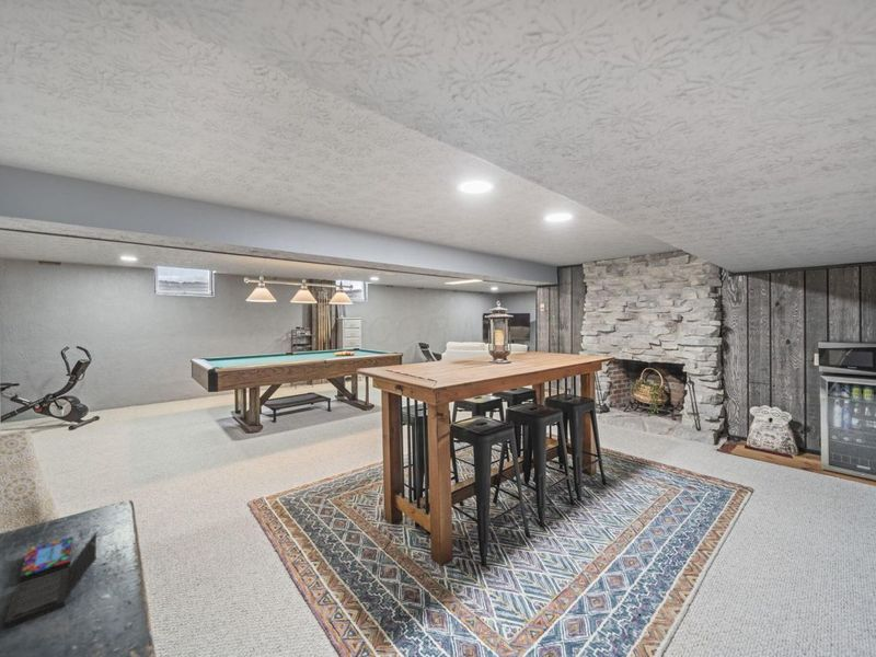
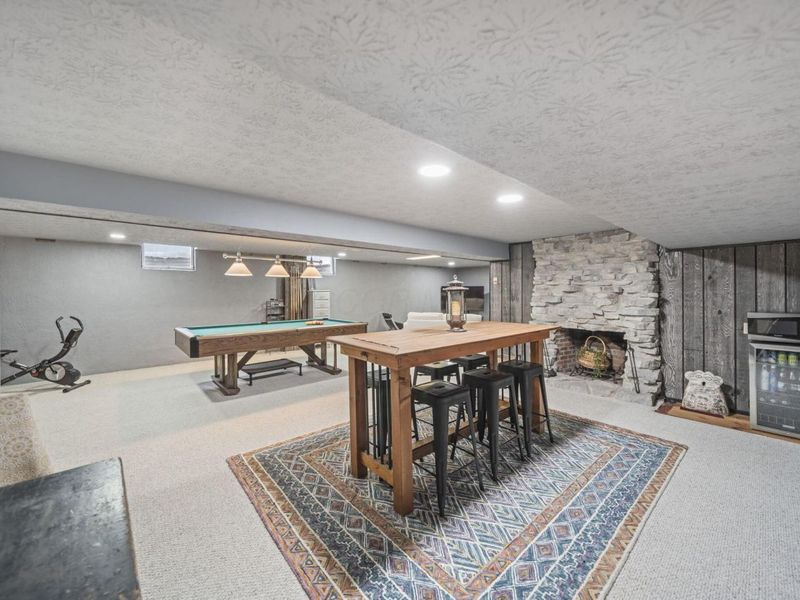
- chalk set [3,531,97,630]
